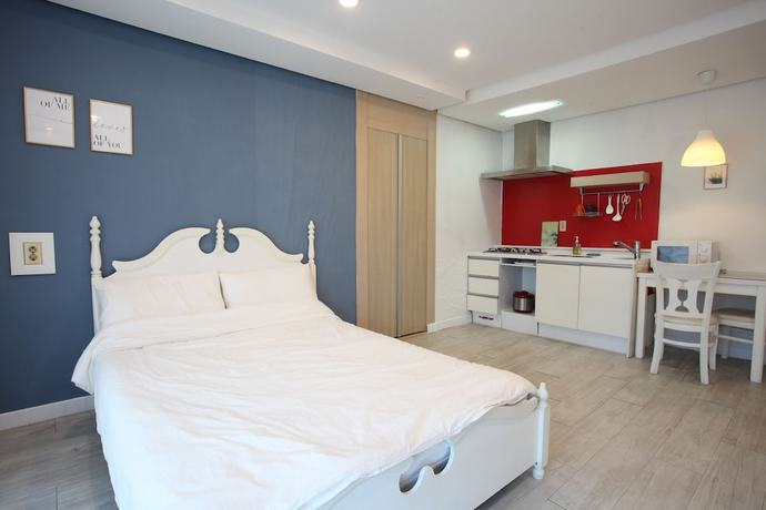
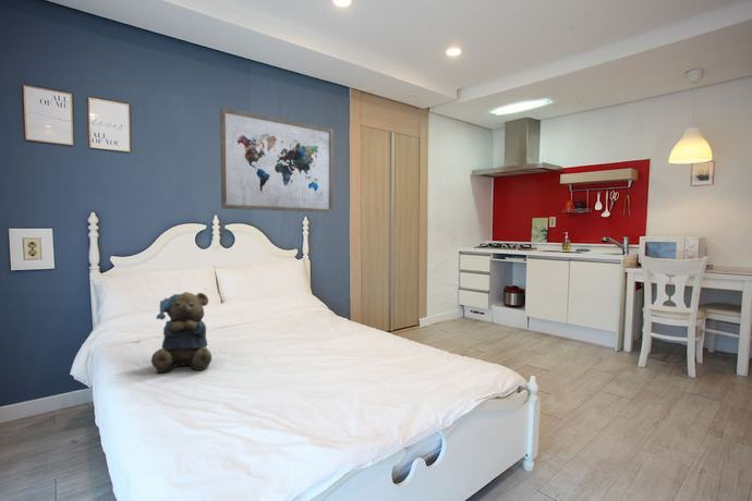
+ teddy bear [150,291,213,375]
+ wall art [219,107,335,213]
